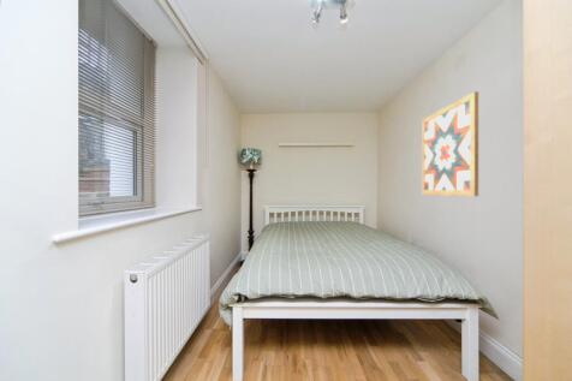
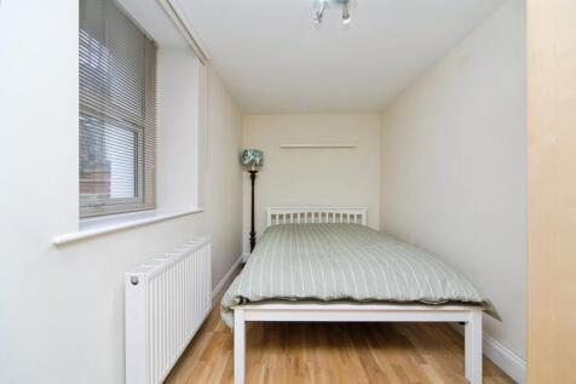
- wall art [421,90,479,197]
